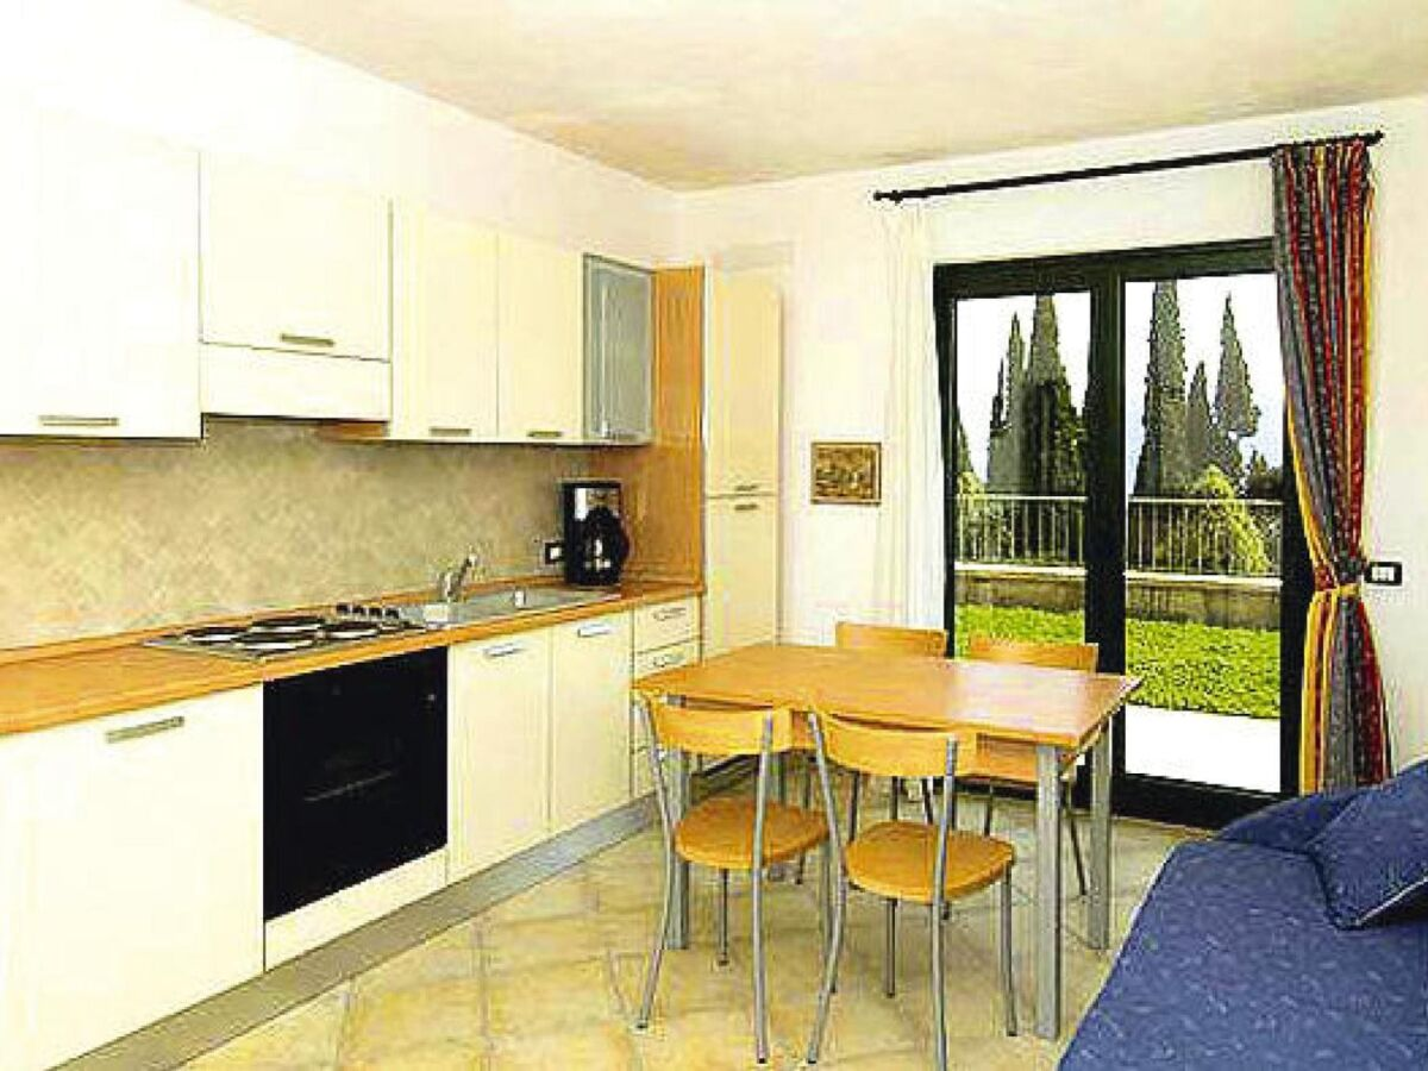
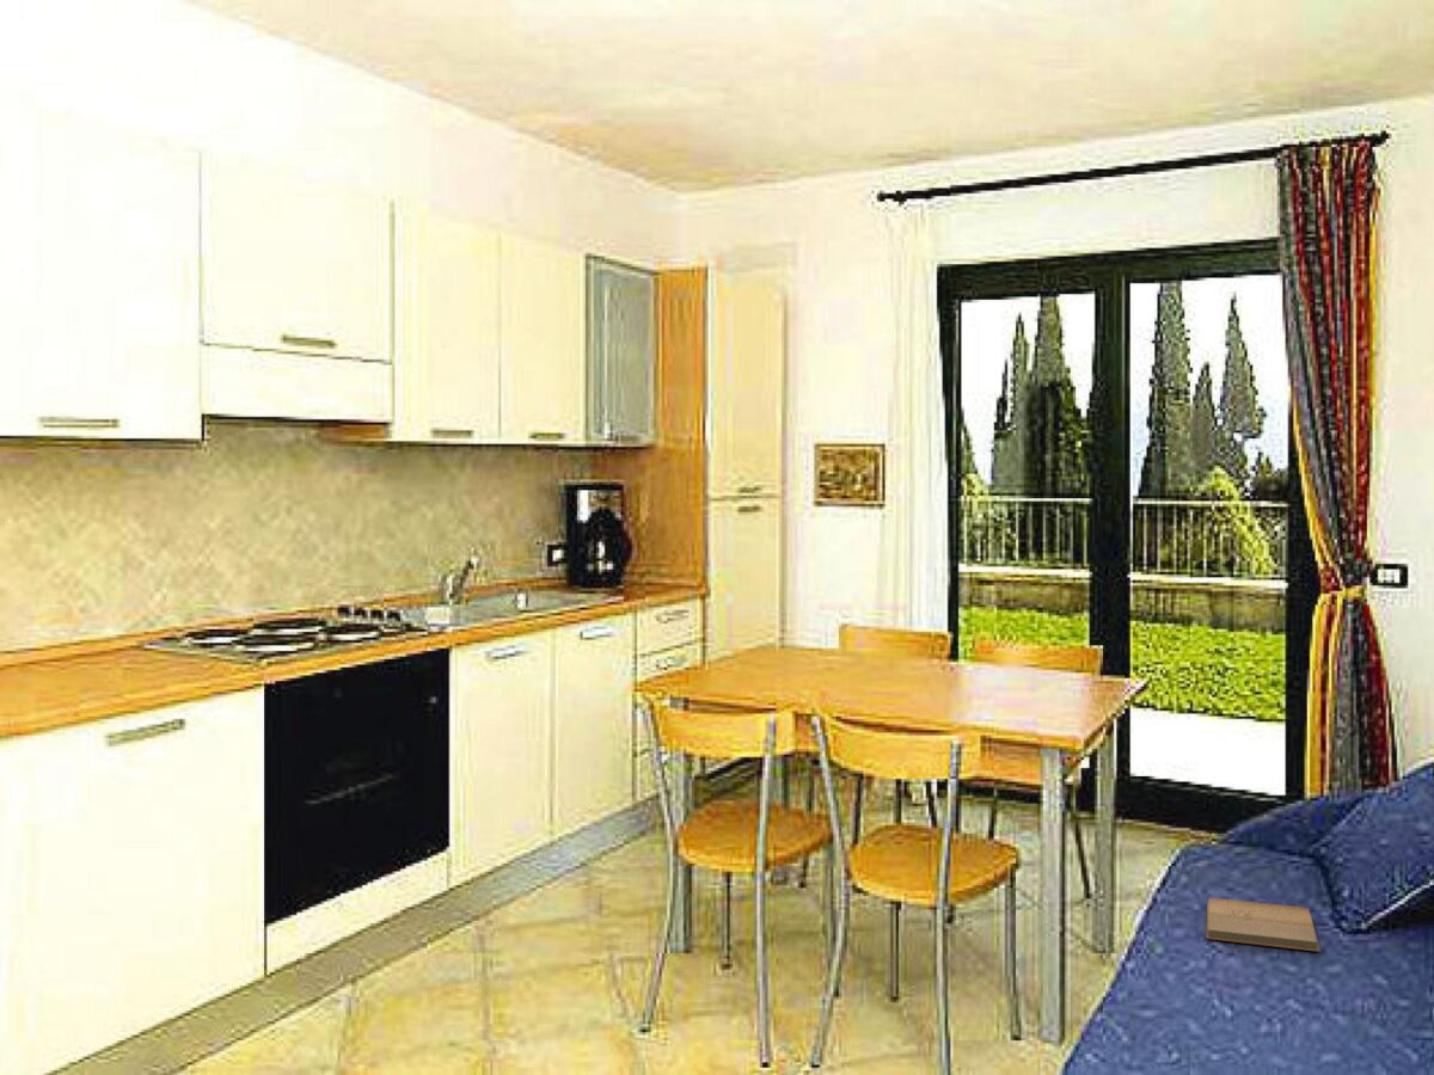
+ book [1206,897,1320,953]
